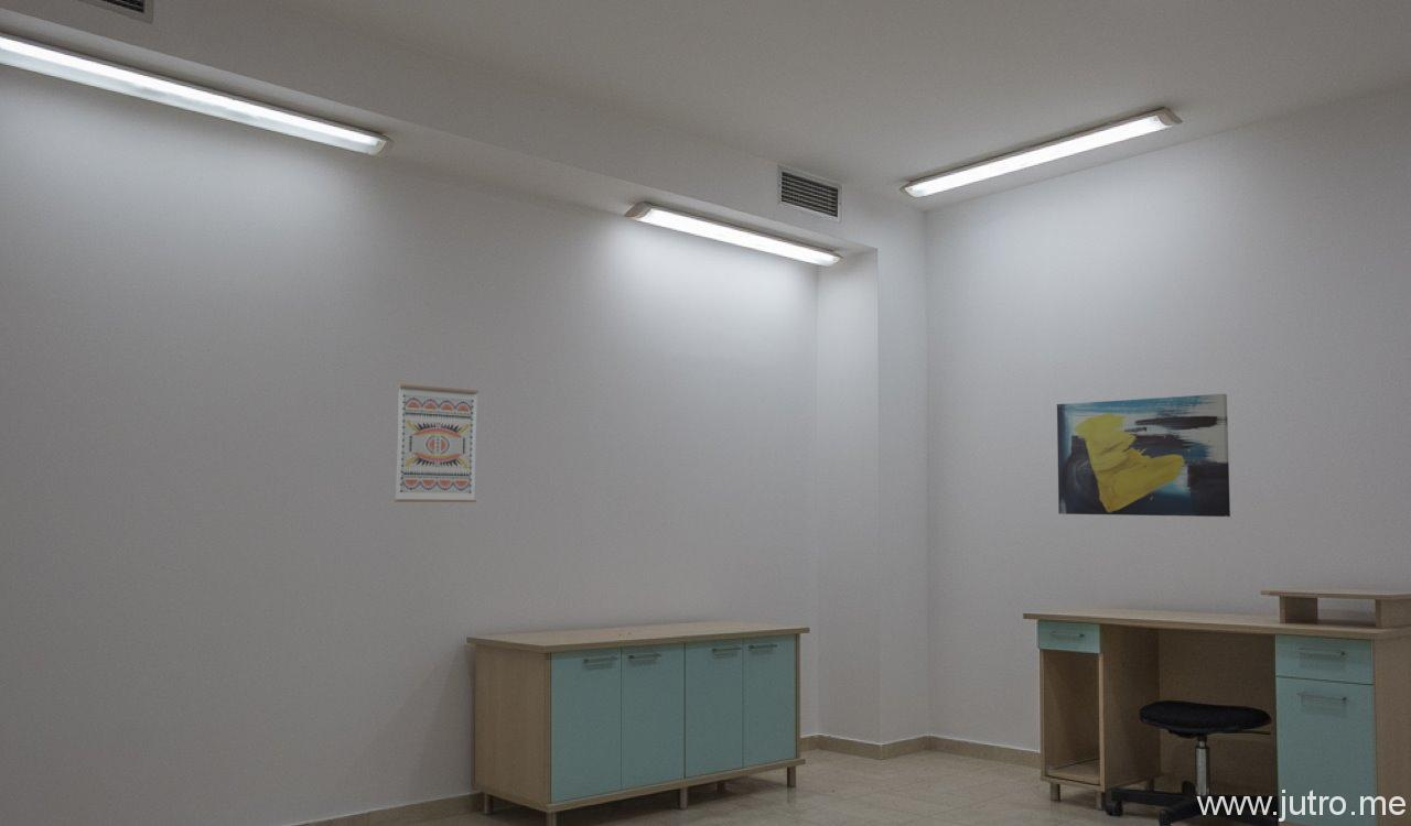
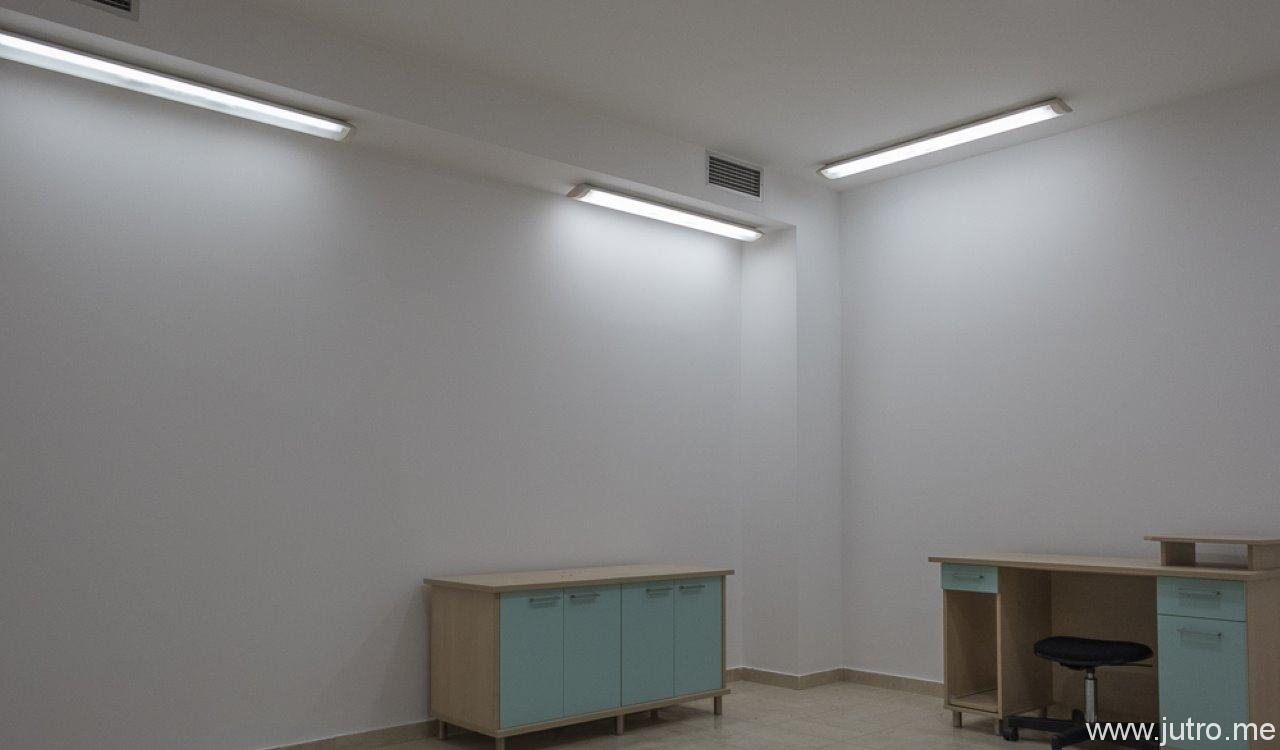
- wall art [1056,393,1231,518]
- wall art [394,383,480,503]
